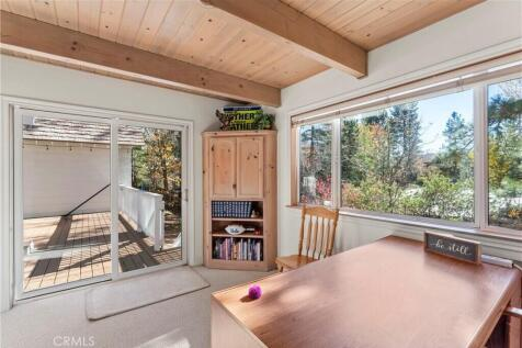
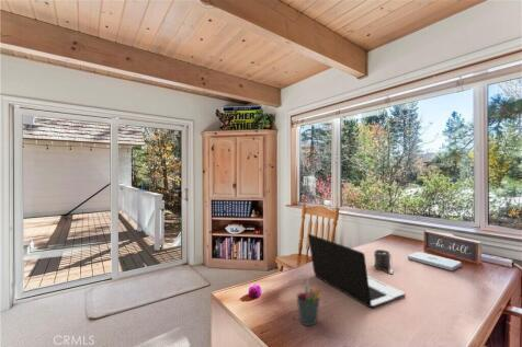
+ laptop [297,233,406,309]
+ pen holder [295,278,322,327]
+ paint can [373,248,395,275]
+ notepad [407,251,462,271]
